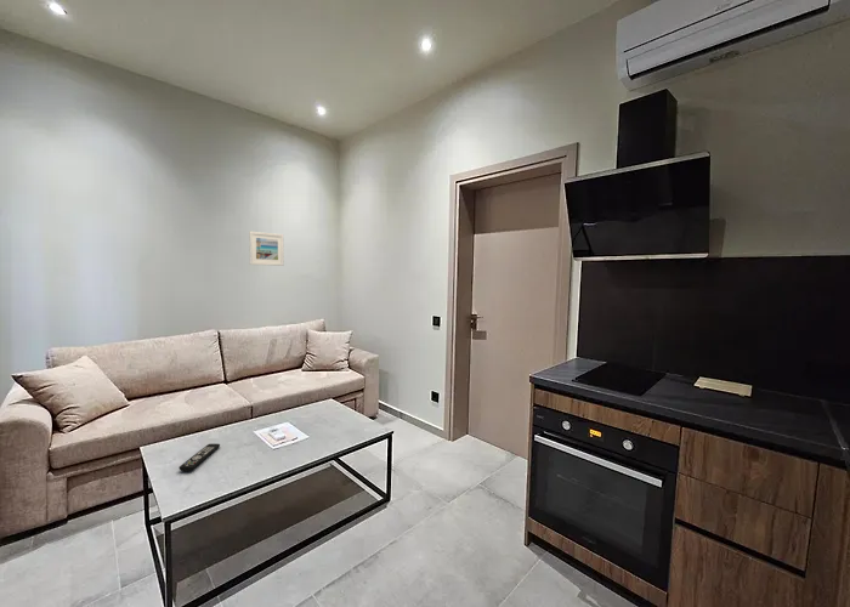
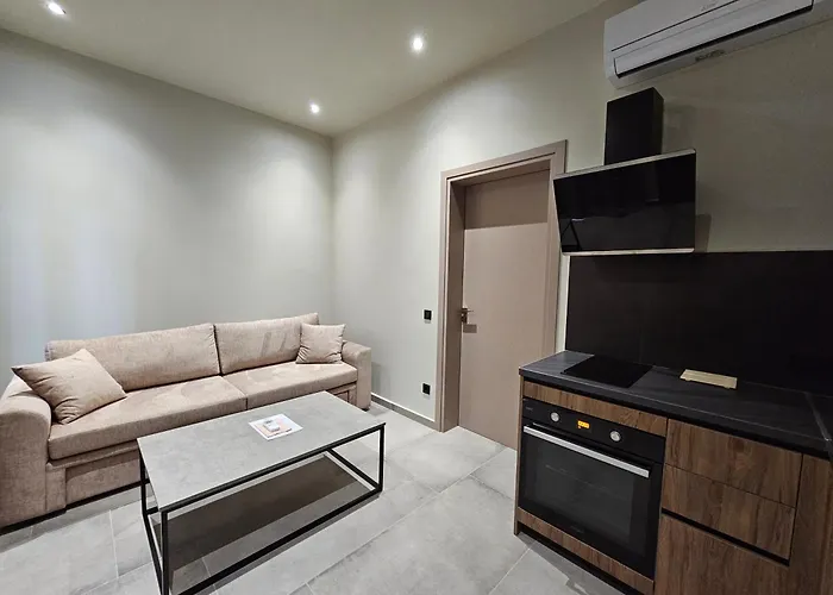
- remote control [177,443,221,472]
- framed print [248,231,285,267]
